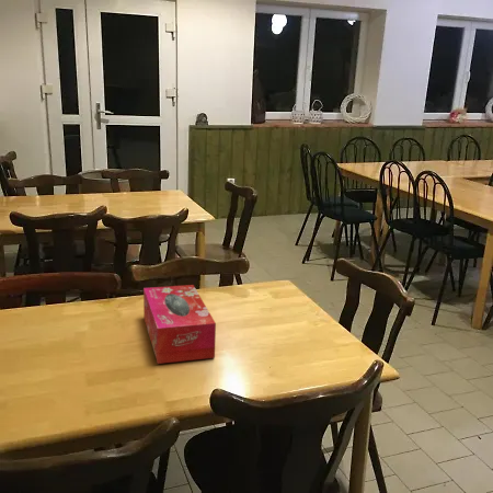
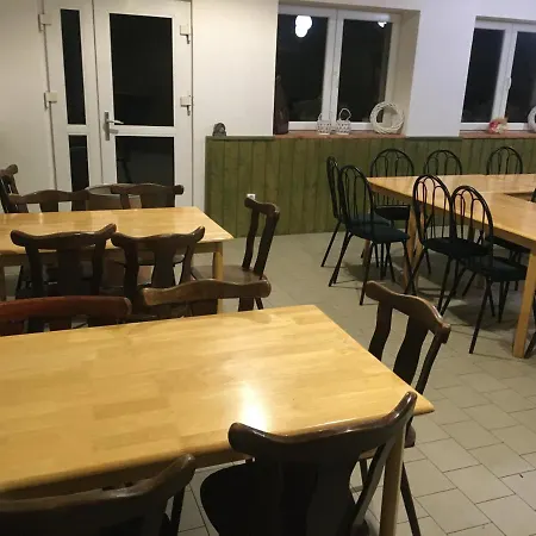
- tissue box [142,284,217,365]
